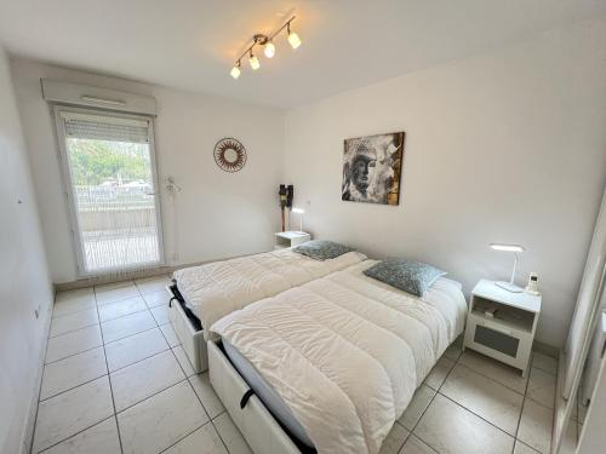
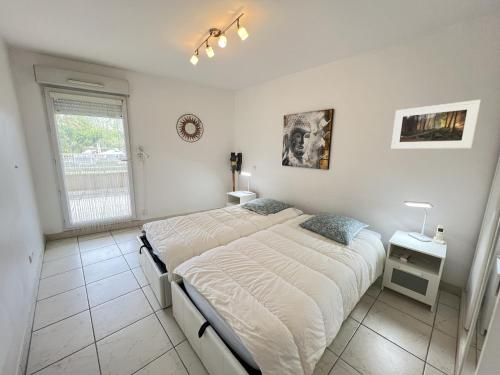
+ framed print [390,99,482,150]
